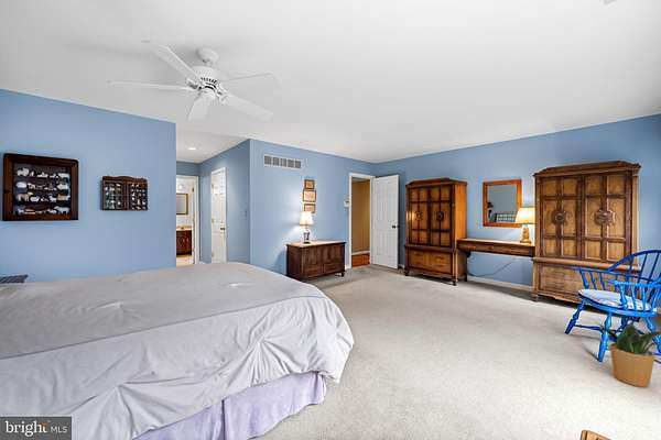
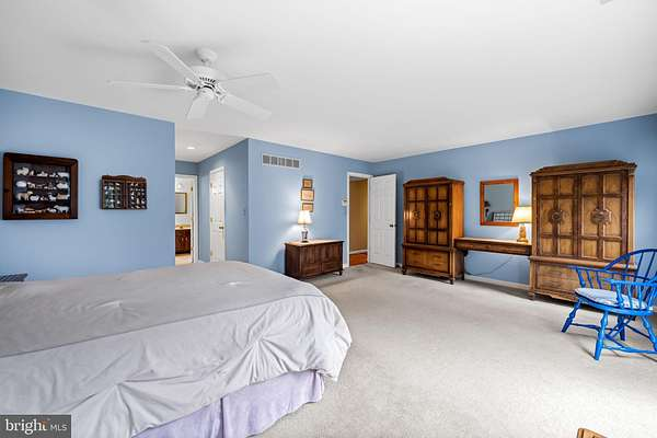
- potted plant [594,321,661,388]
